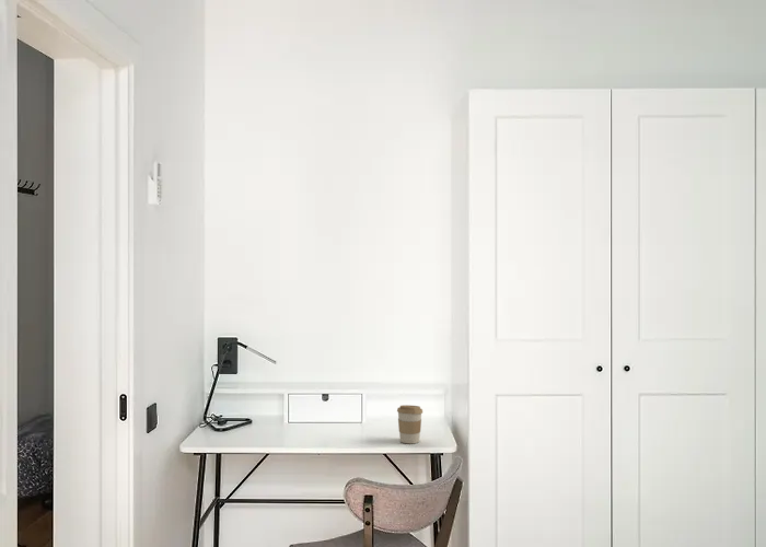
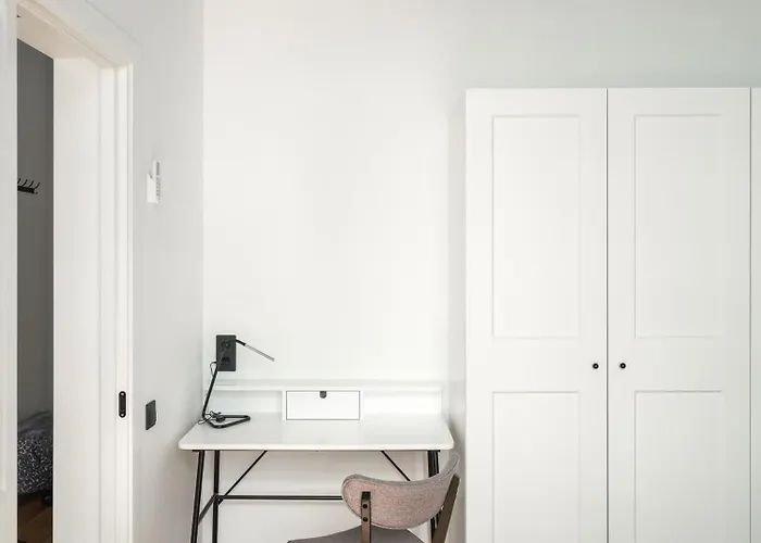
- coffee cup [396,404,423,444]
